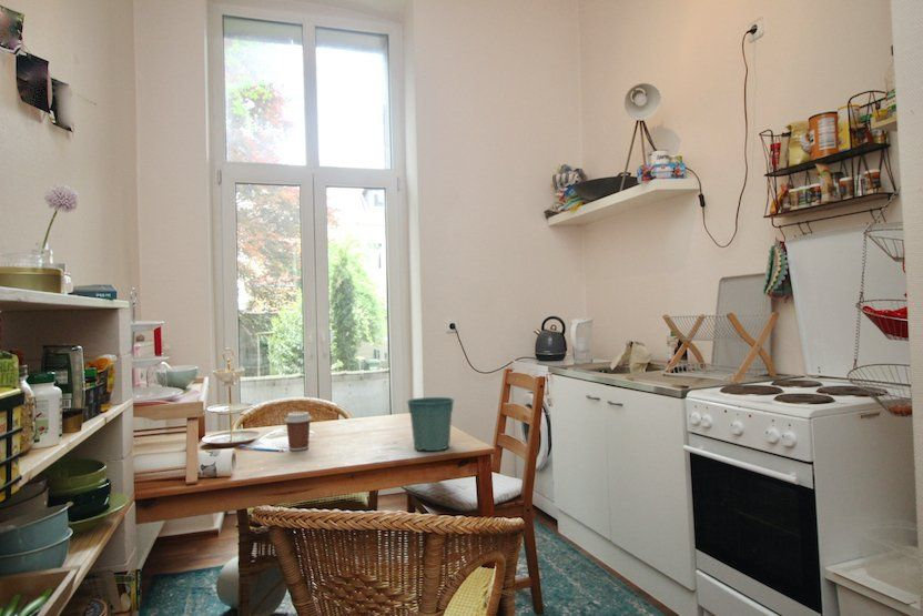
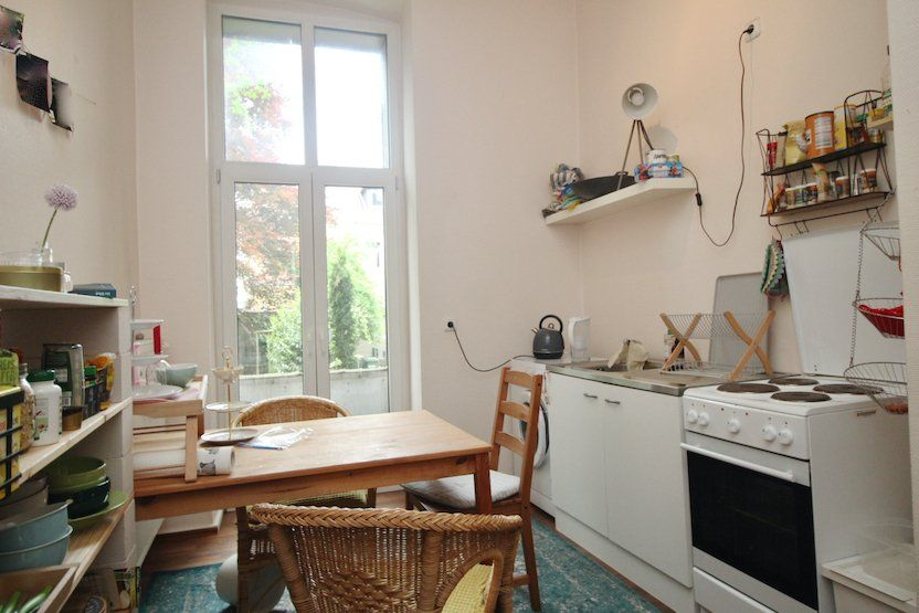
- coffee cup [283,411,313,452]
- flower pot [405,396,456,452]
